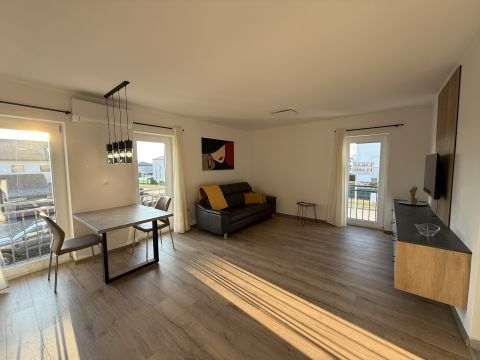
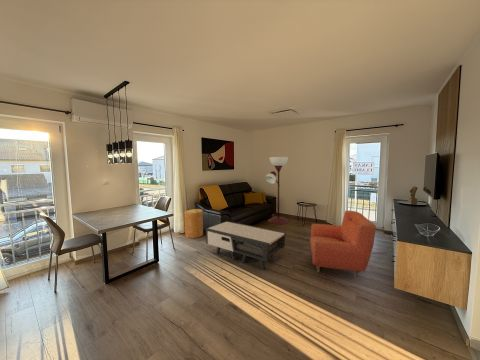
+ armchair [309,210,377,278]
+ coffee table [205,220,287,271]
+ floor lamp [264,156,290,225]
+ basket [183,208,204,239]
